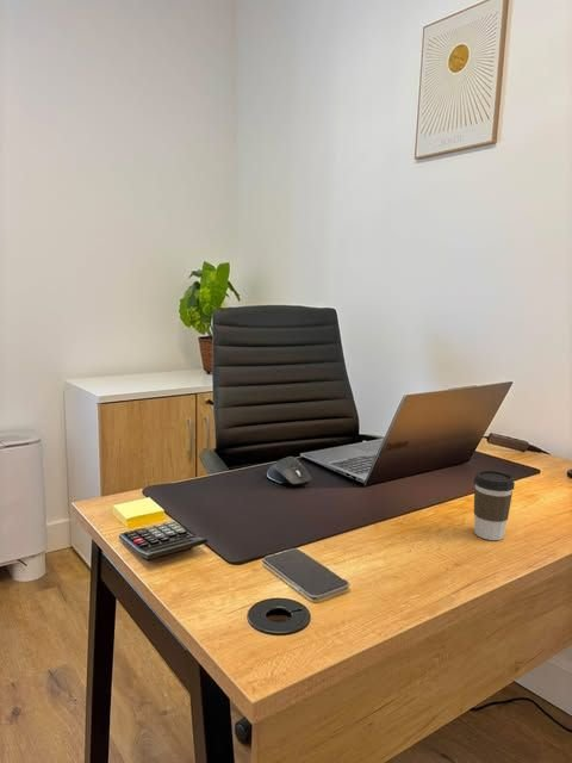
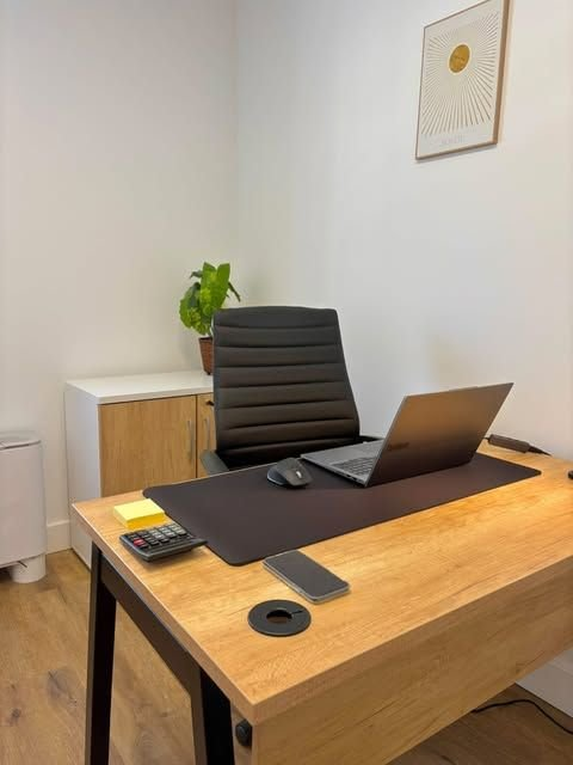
- coffee cup [473,469,516,541]
